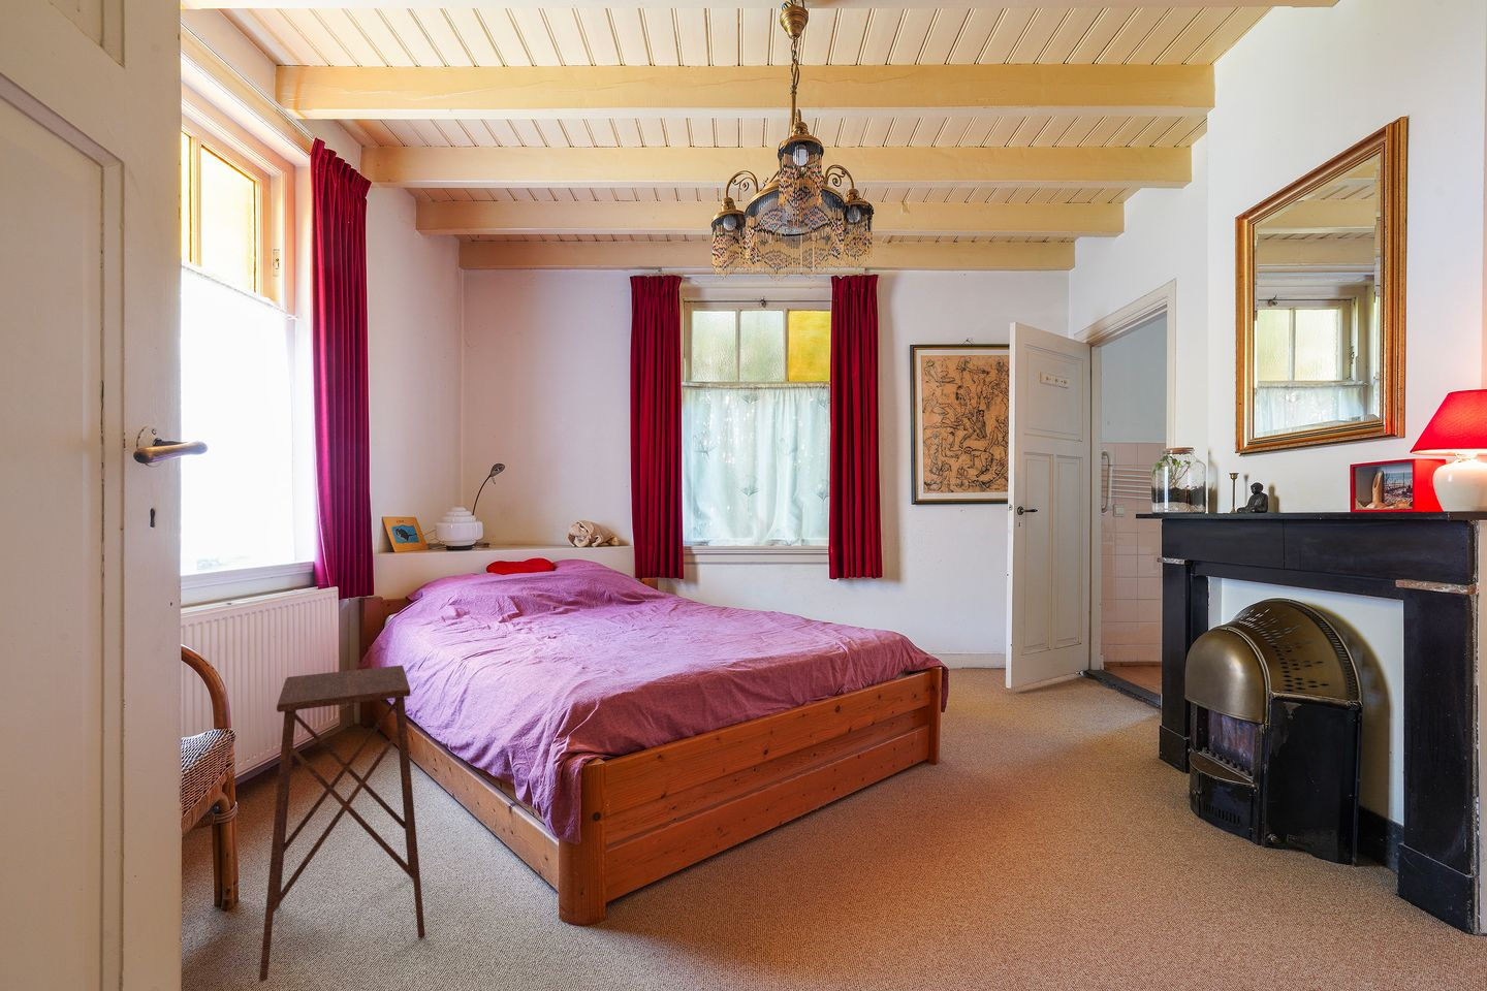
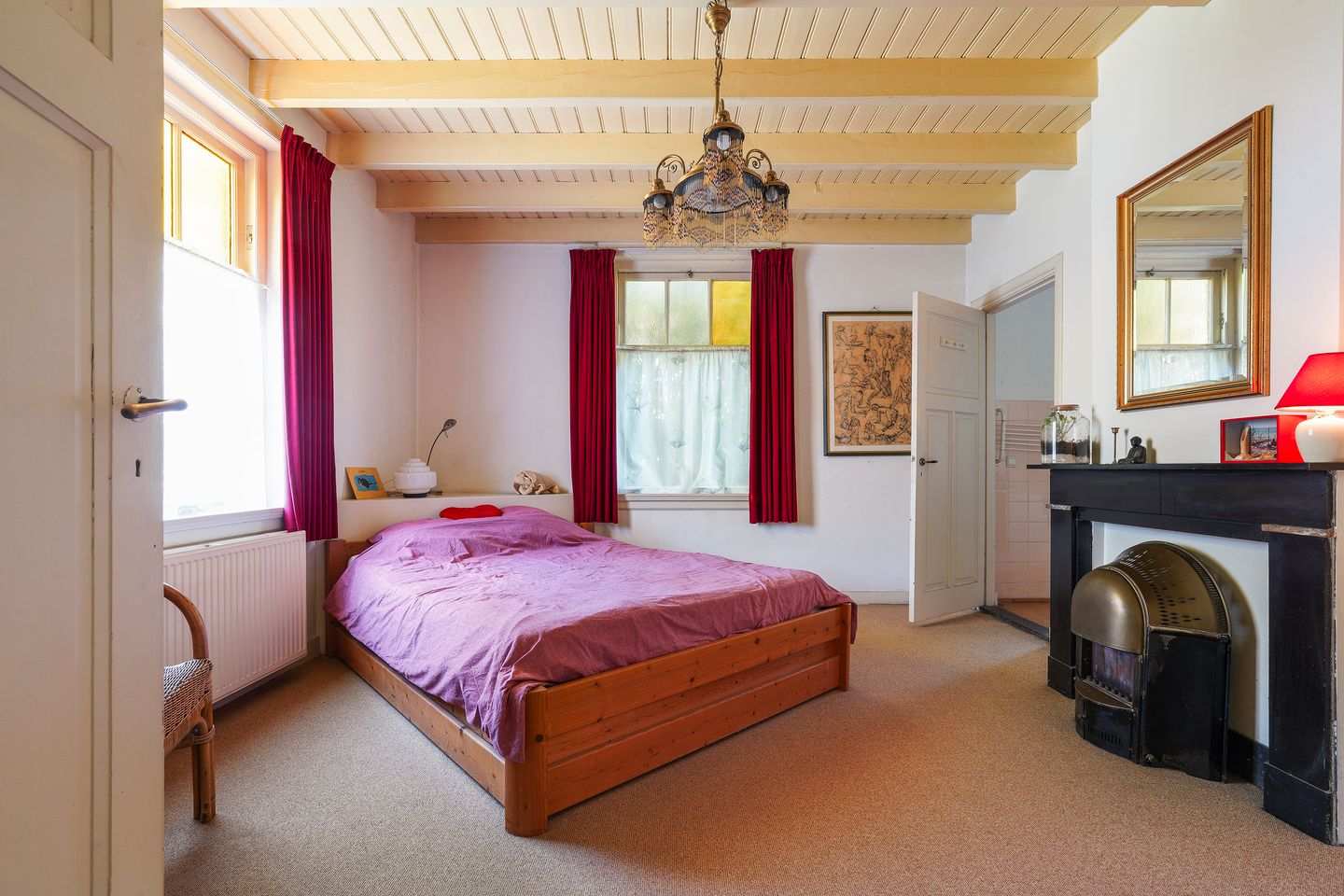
- side table [258,665,426,983]
